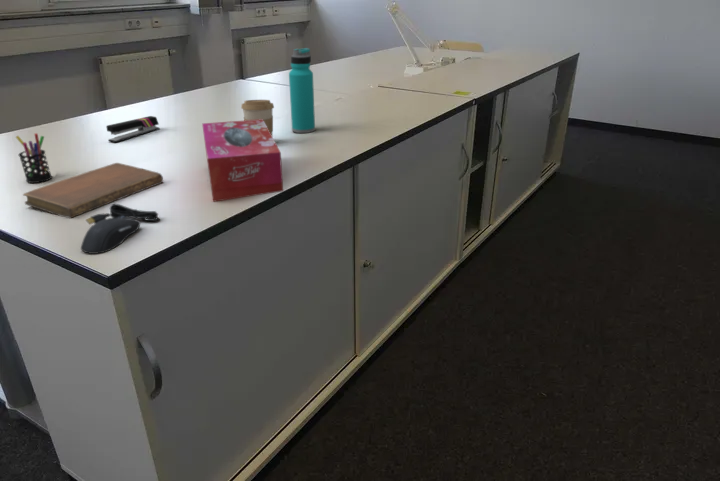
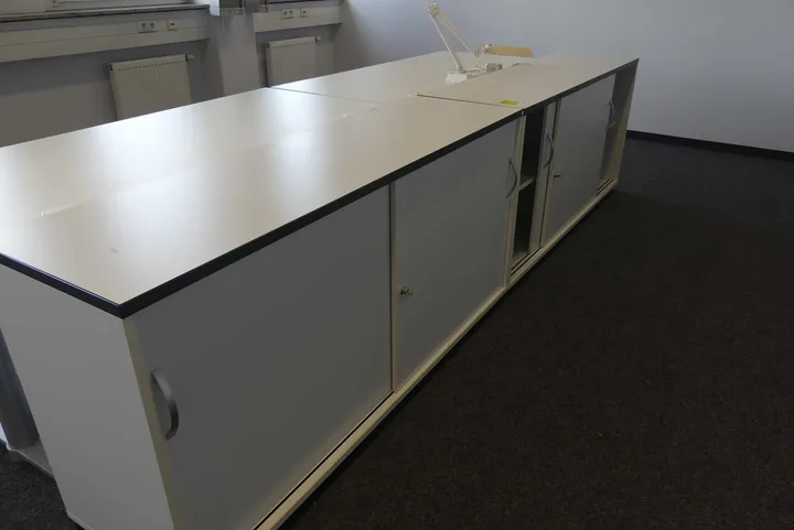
- stapler [105,115,161,144]
- computer mouse [80,203,161,255]
- coffee cup [240,99,275,136]
- tissue box [201,119,284,203]
- notebook [22,162,164,219]
- water bottle [288,47,316,134]
- pen holder [15,132,53,184]
